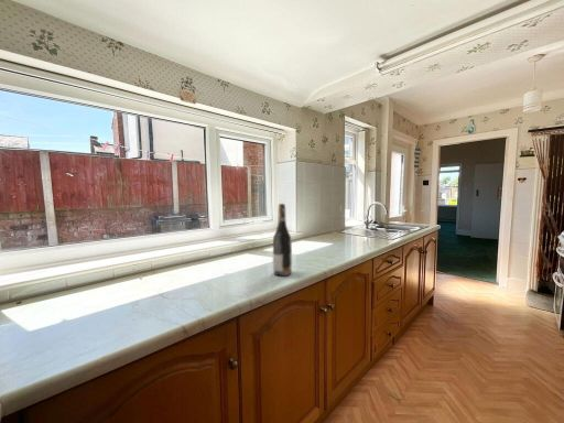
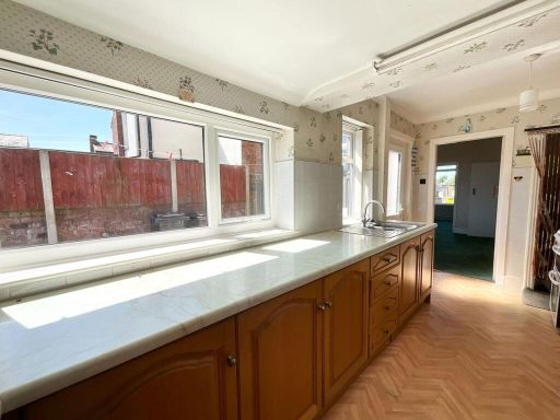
- wine bottle [272,203,293,276]
